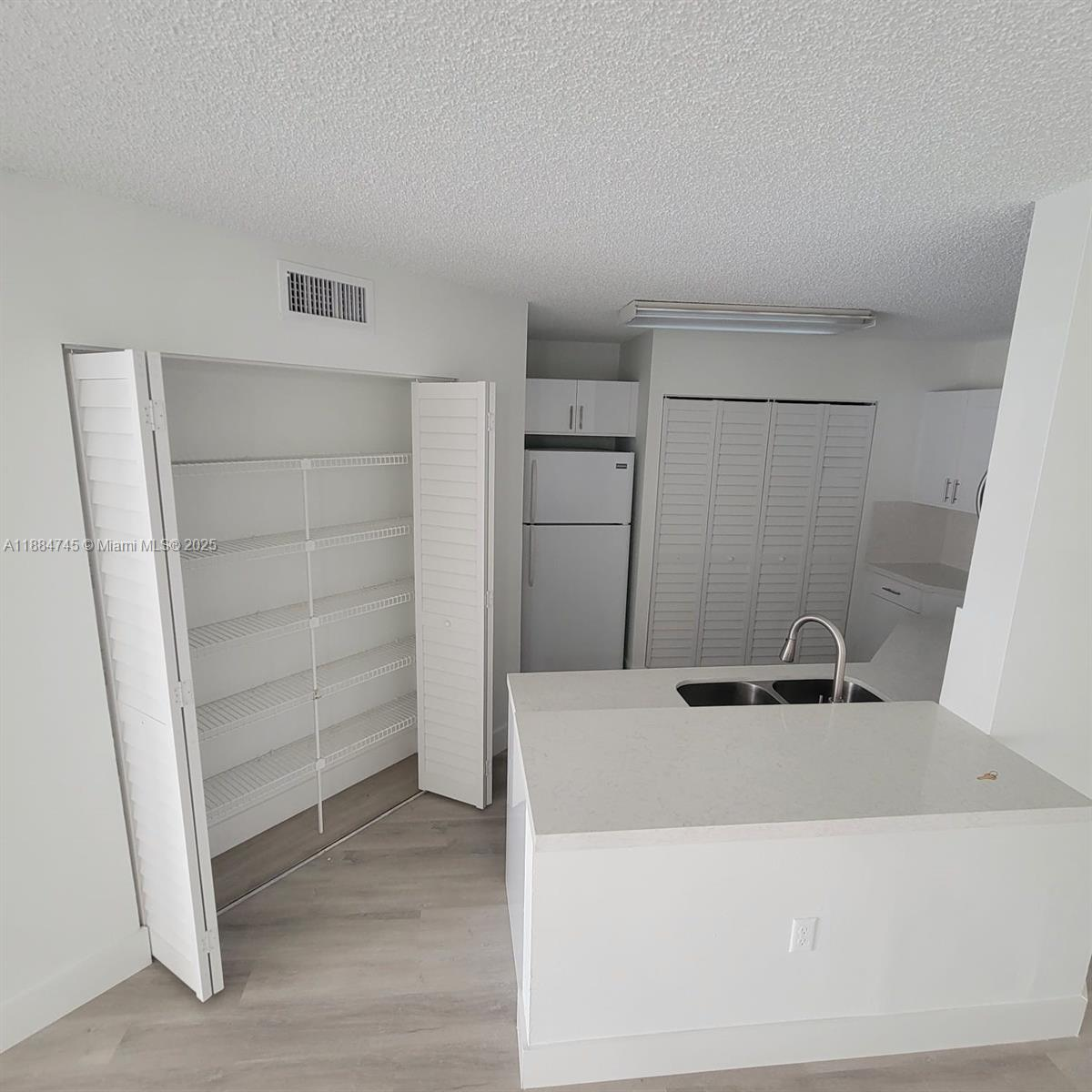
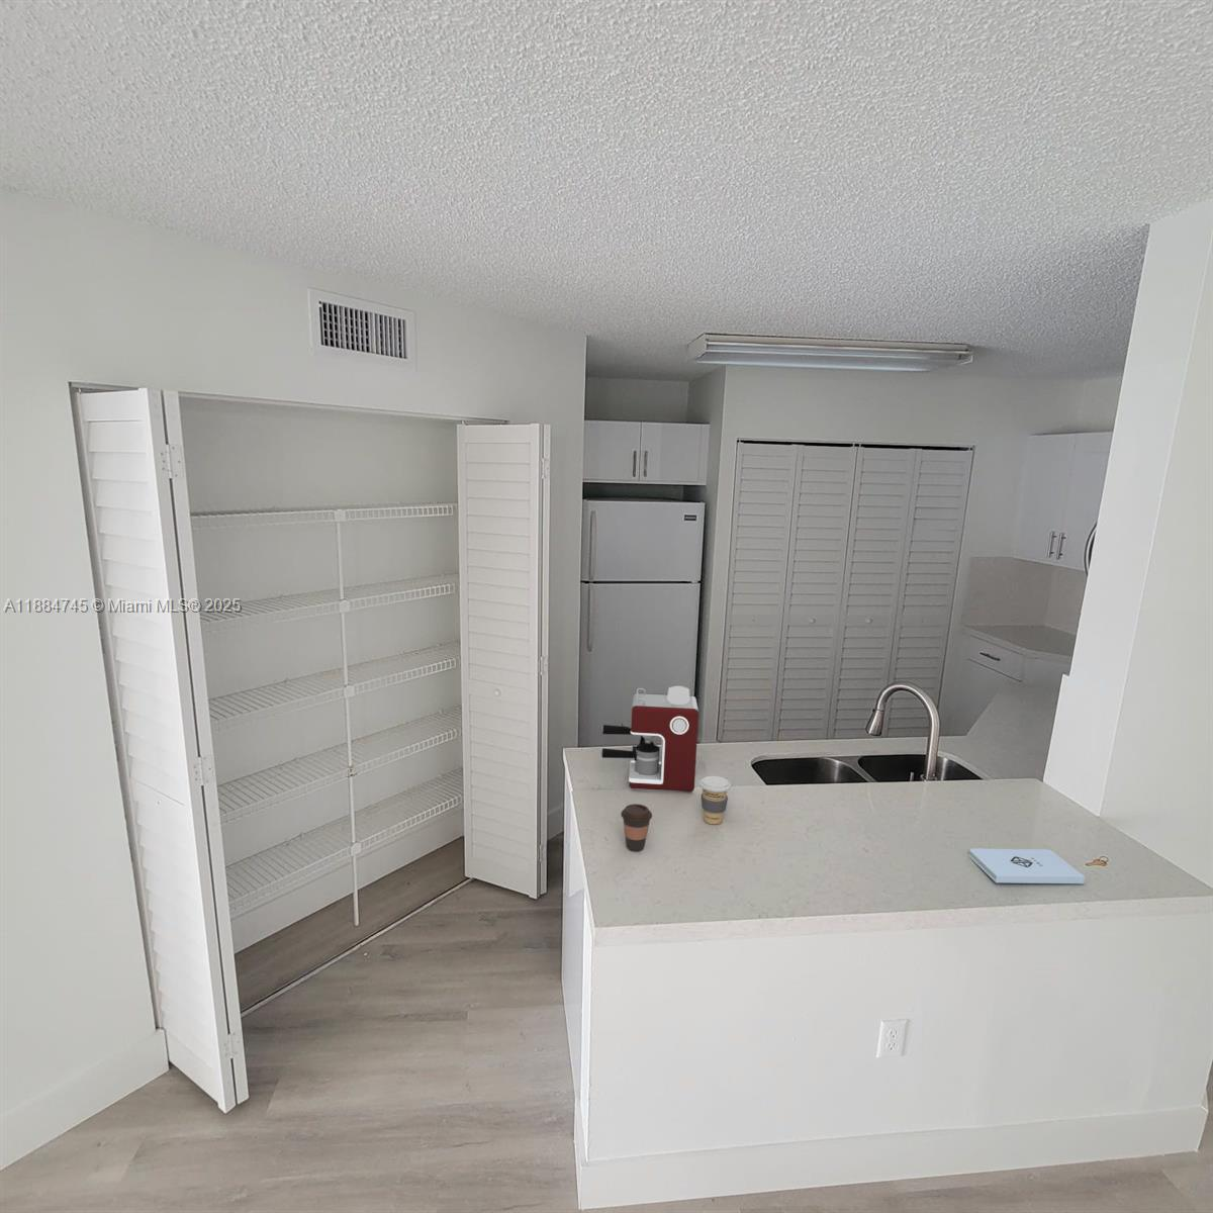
+ notepad [969,848,1085,884]
+ coffee cup [620,803,653,852]
+ coffee cup [699,775,732,825]
+ coffee maker [601,685,700,792]
